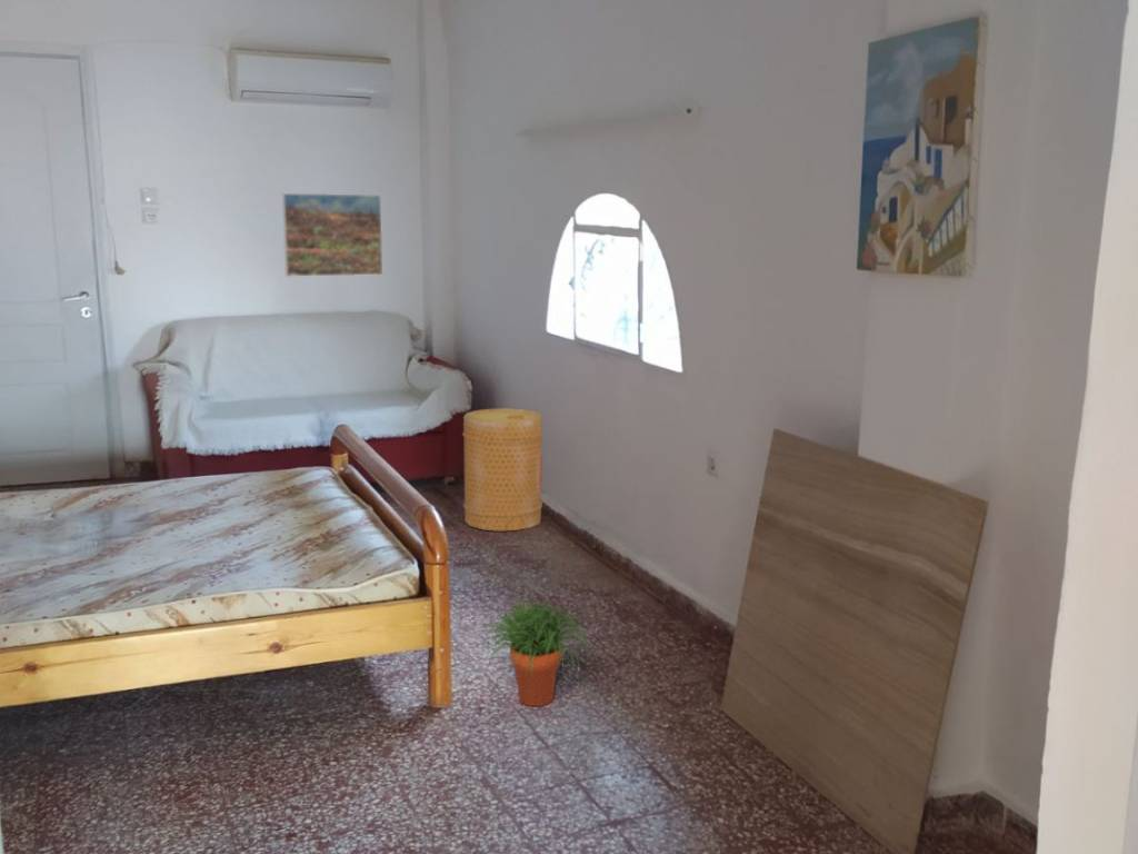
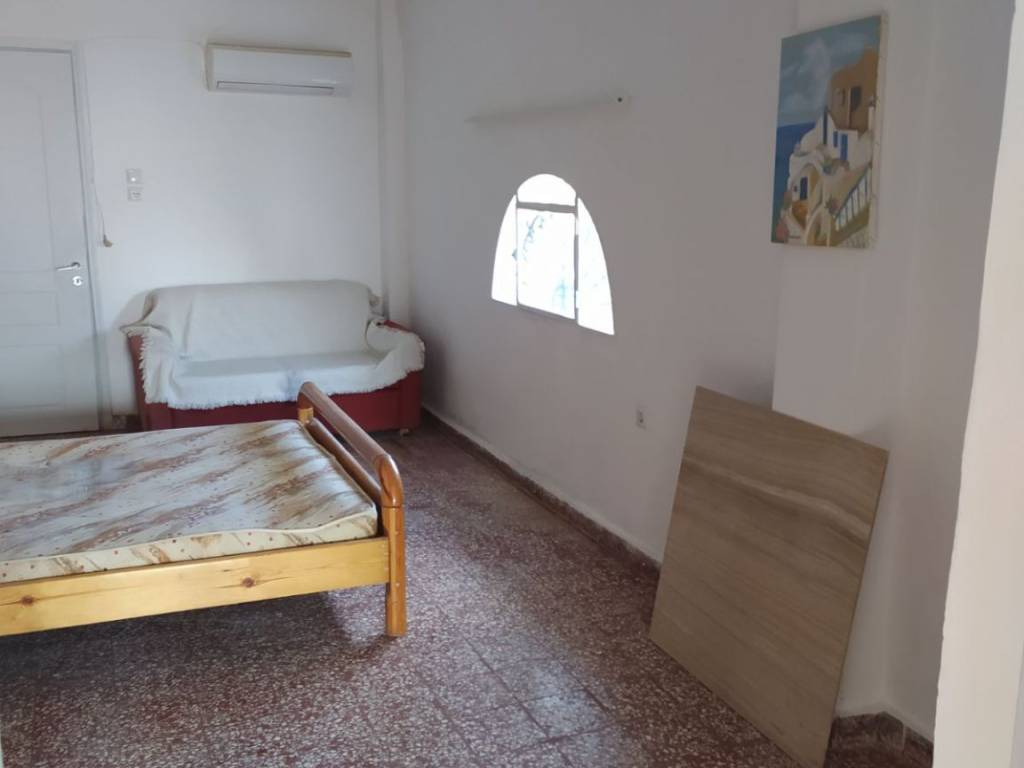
- basket [461,407,543,533]
- potted plant [476,596,591,707]
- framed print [281,192,383,278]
